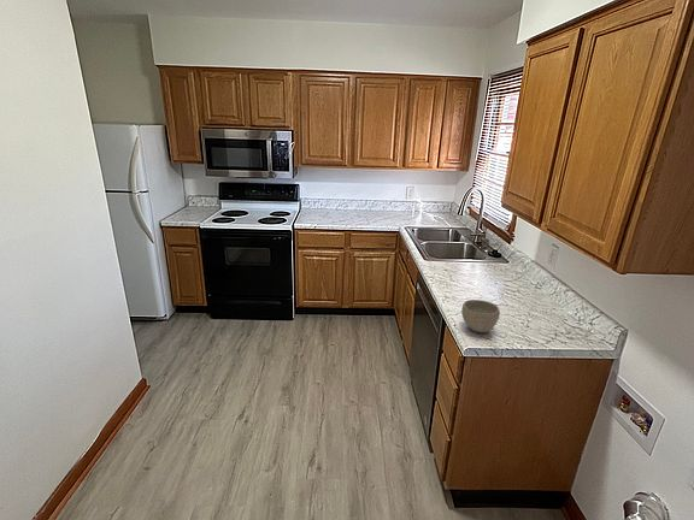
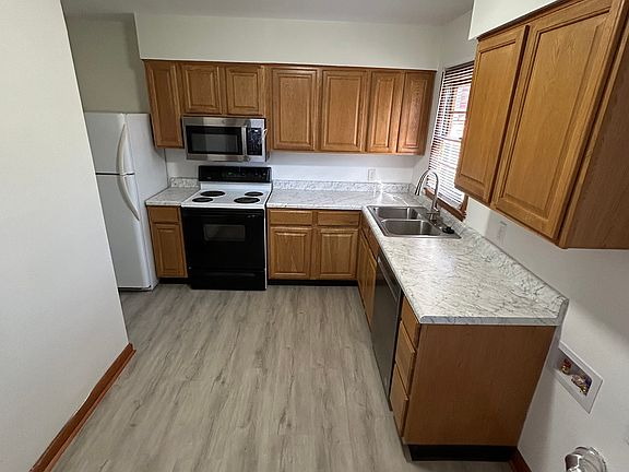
- bowl [460,299,501,333]
